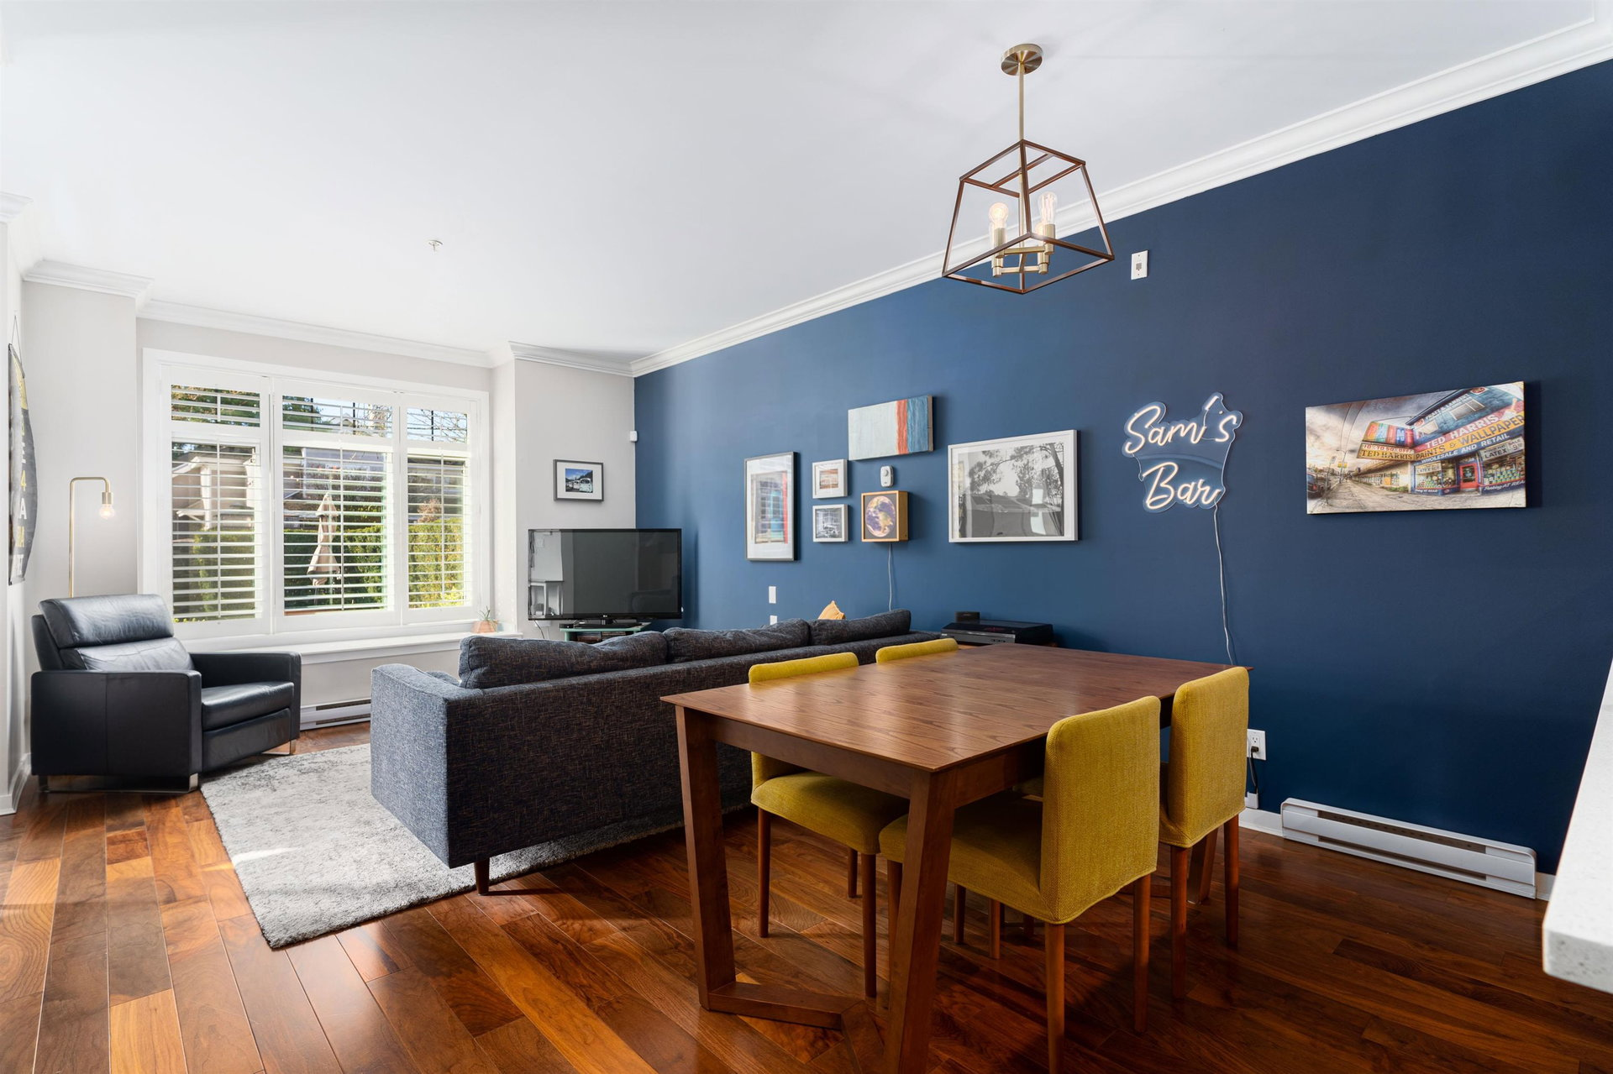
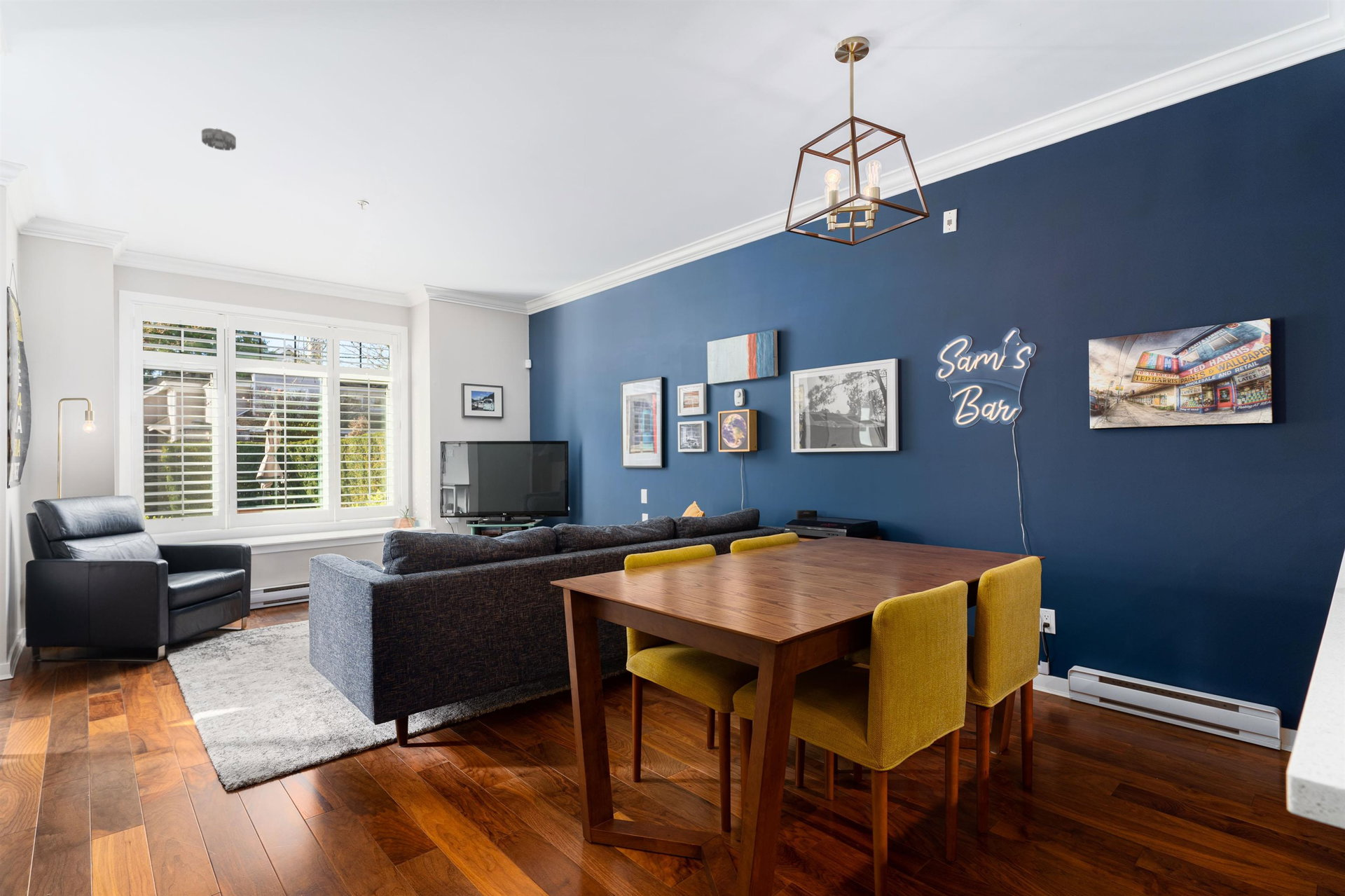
+ smoke detector [201,127,237,151]
